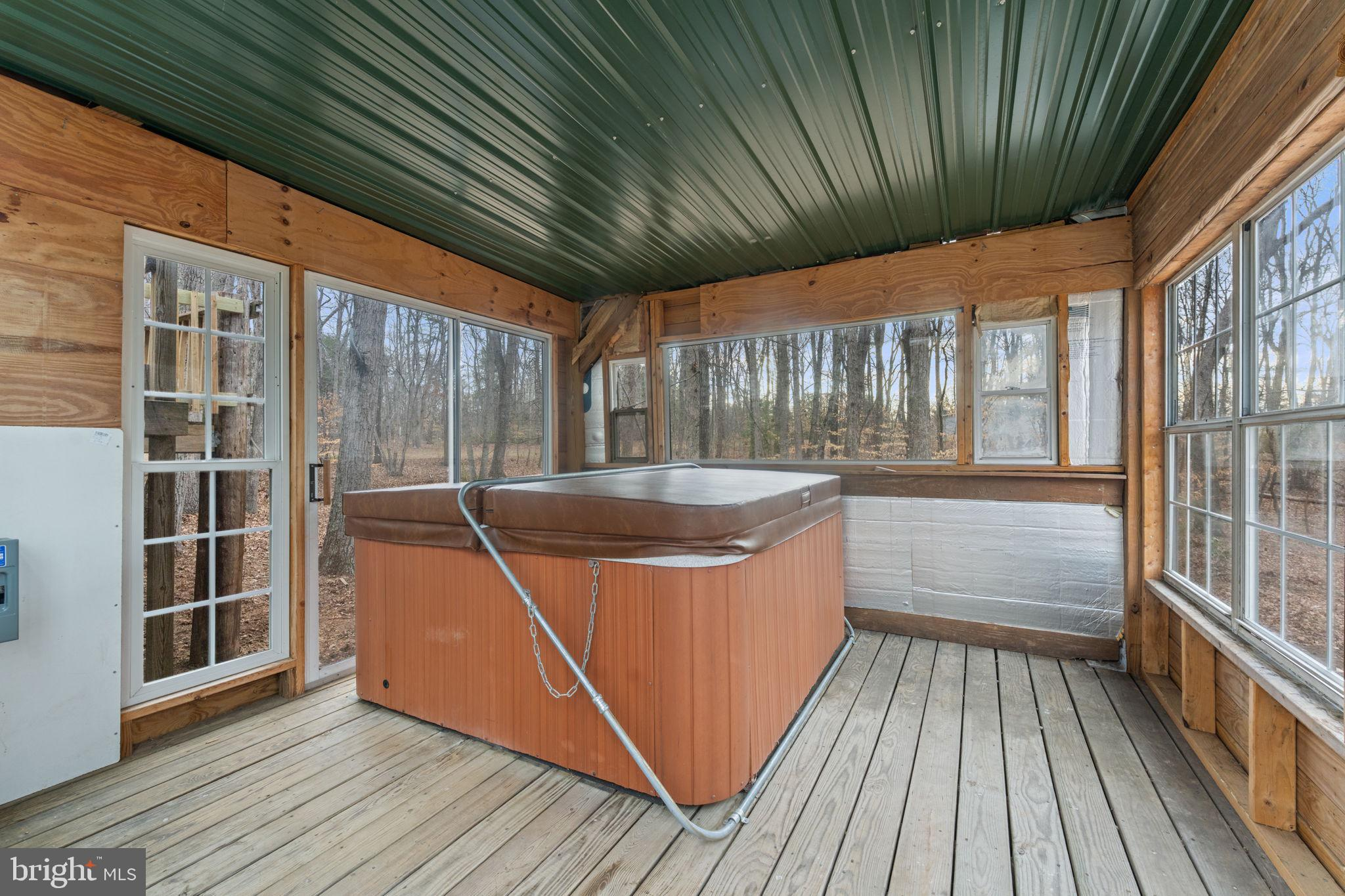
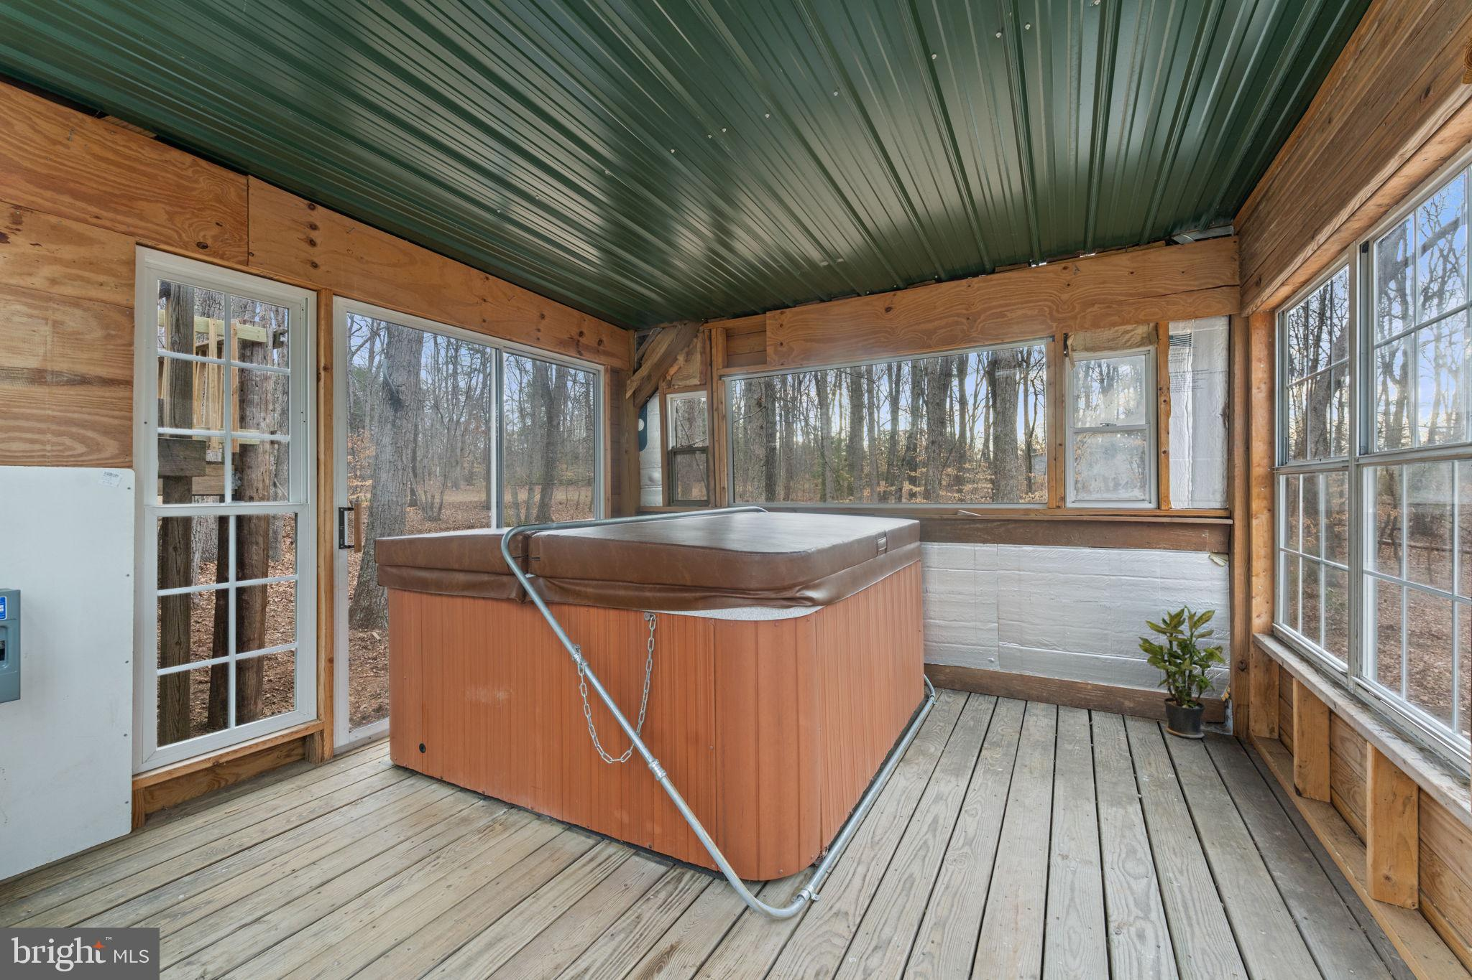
+ potted plant [1138,604,1226,739]
